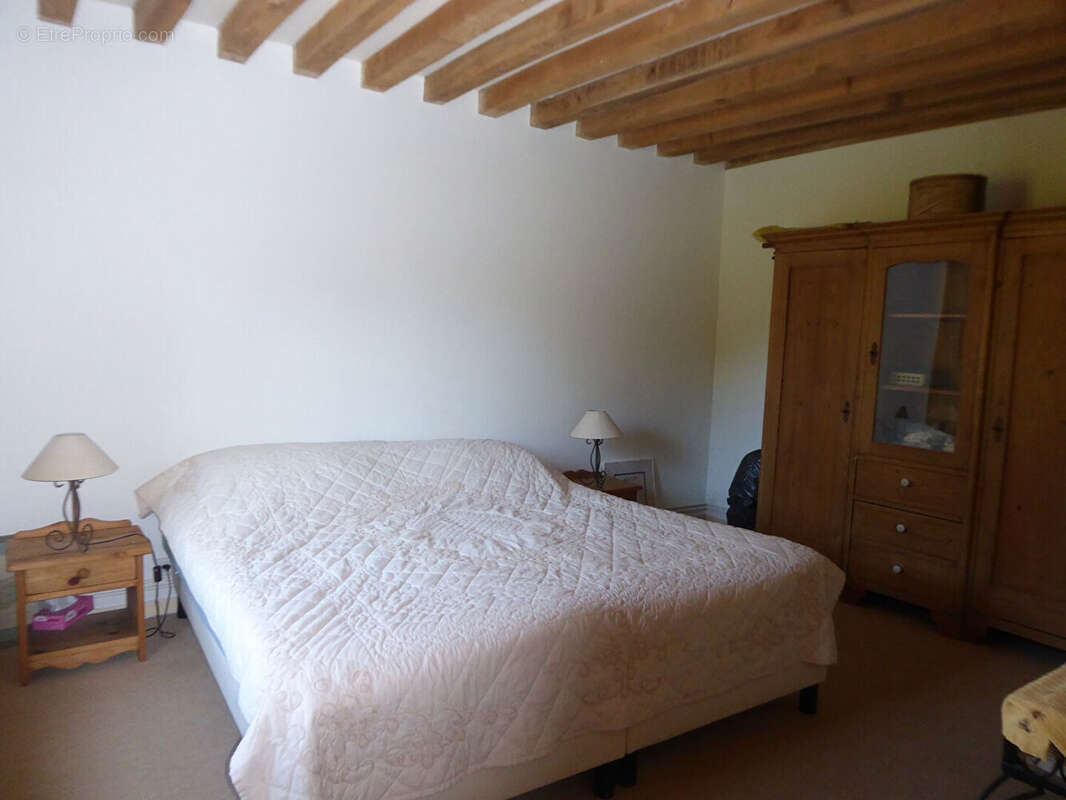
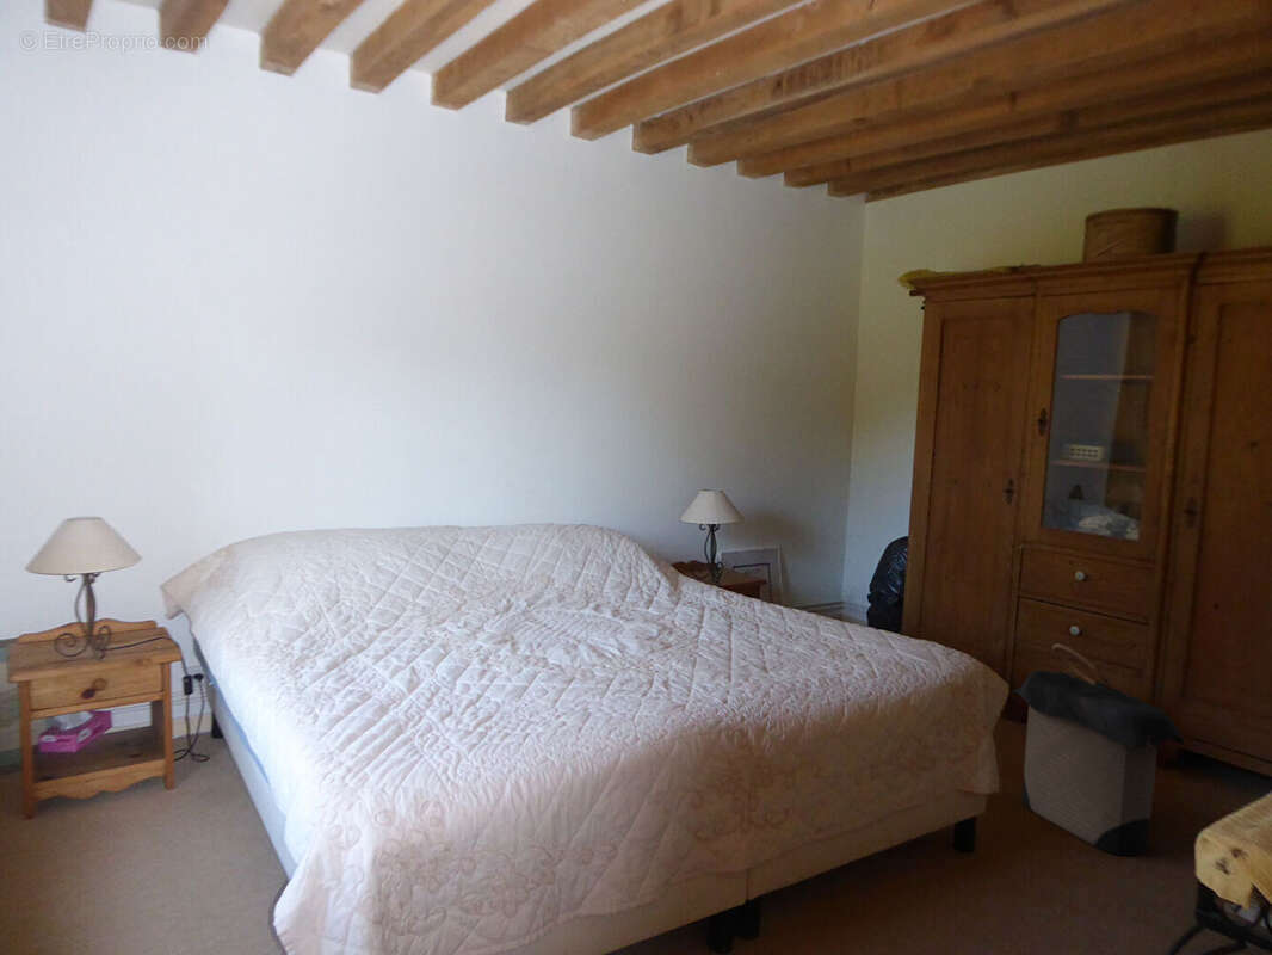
+ laundry hamper [1011,642,1187,857]
